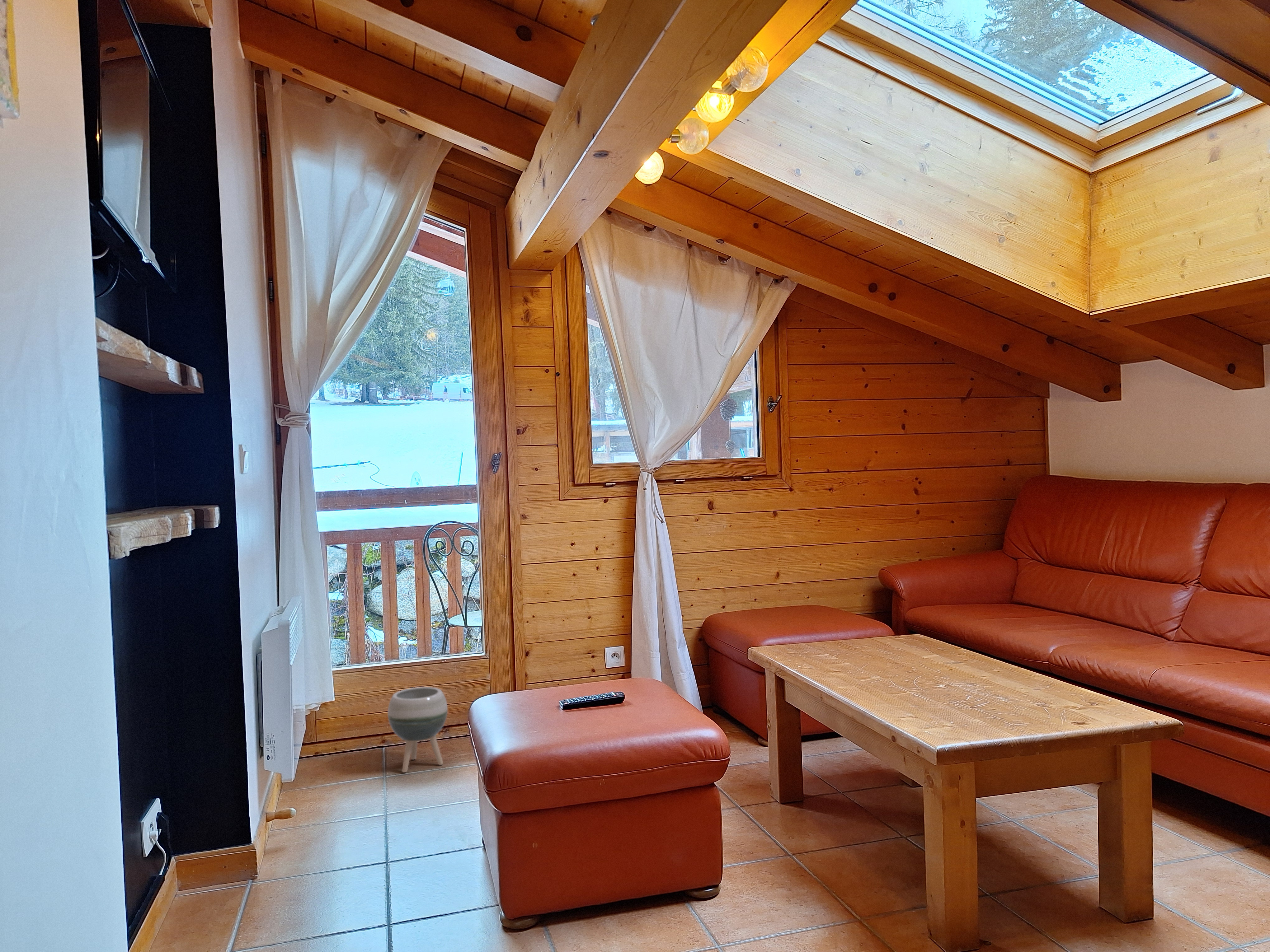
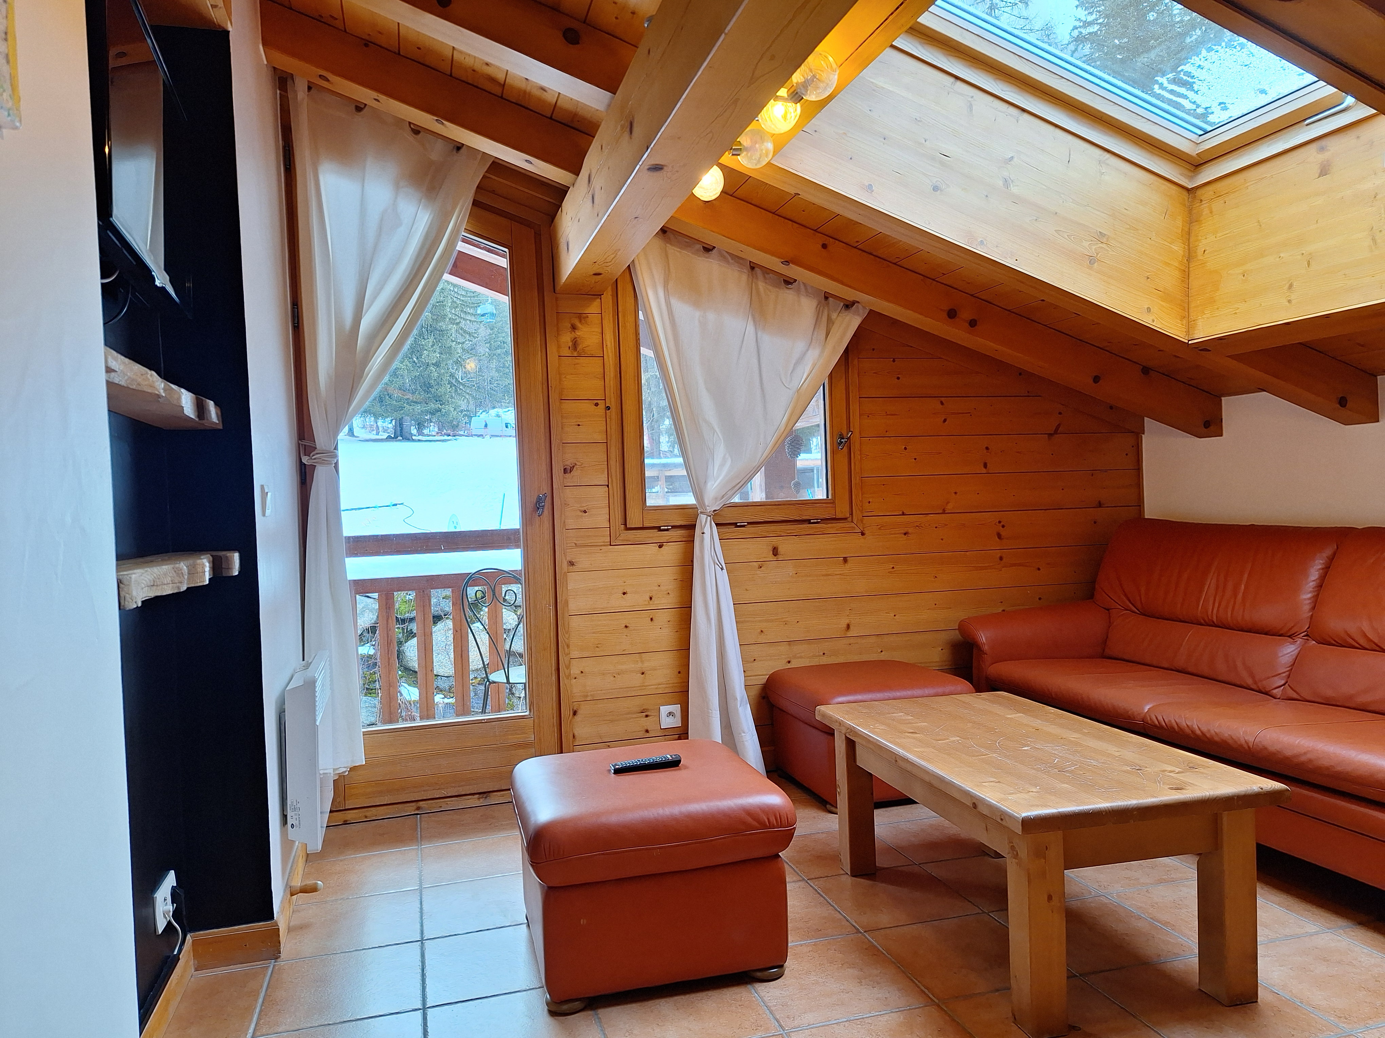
- planter [388,687,448,773]
